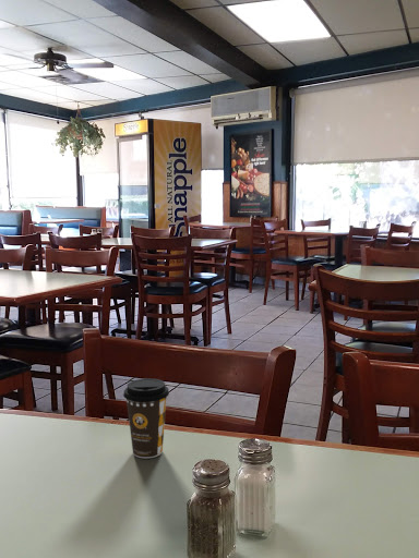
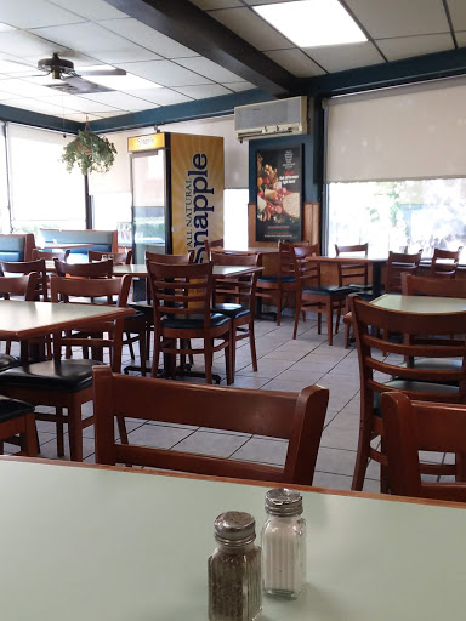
- coffee cup [122,377,170,459]
